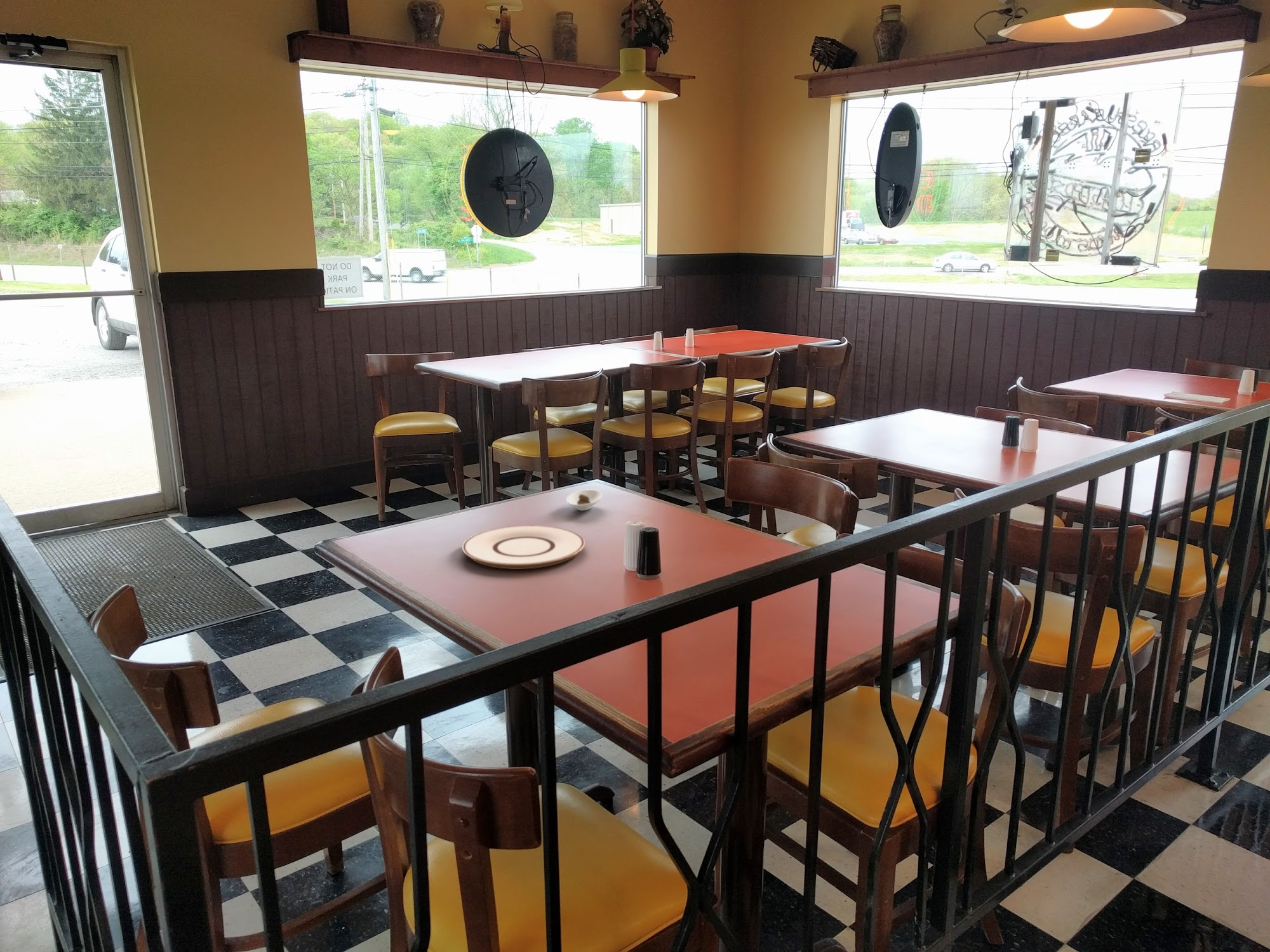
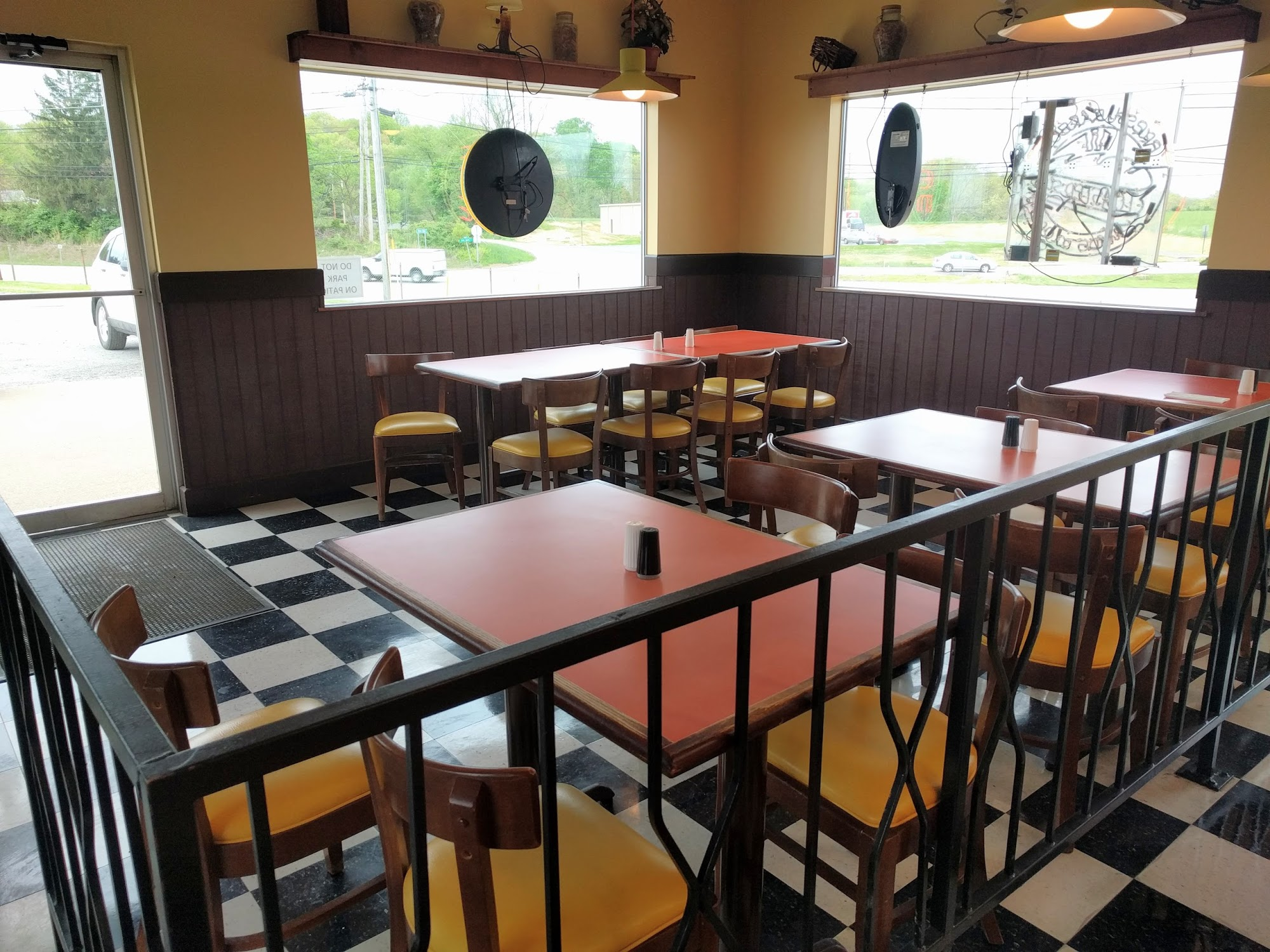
- saucer [566,489,603,512]
- plate [462,525,585,570]
